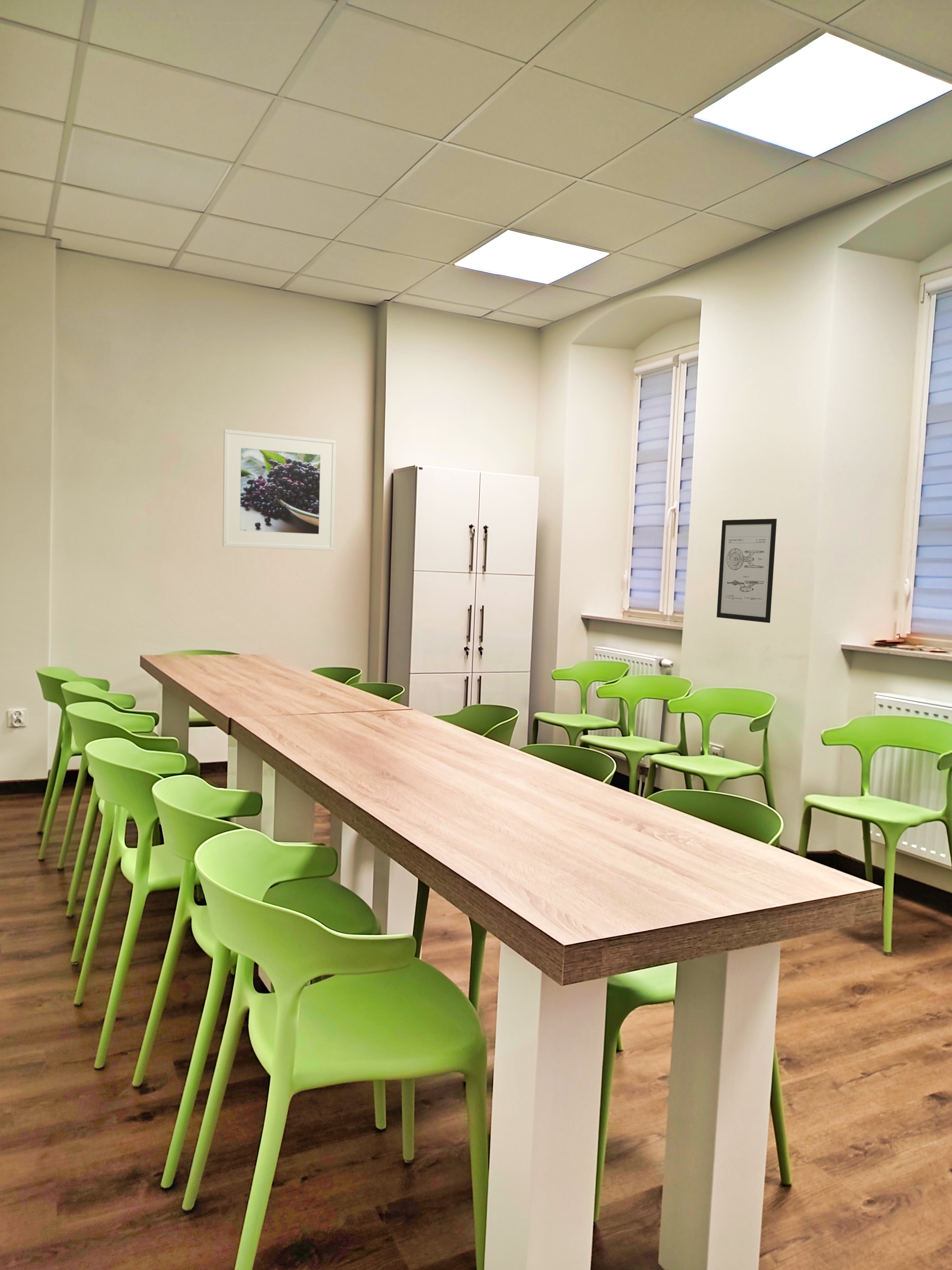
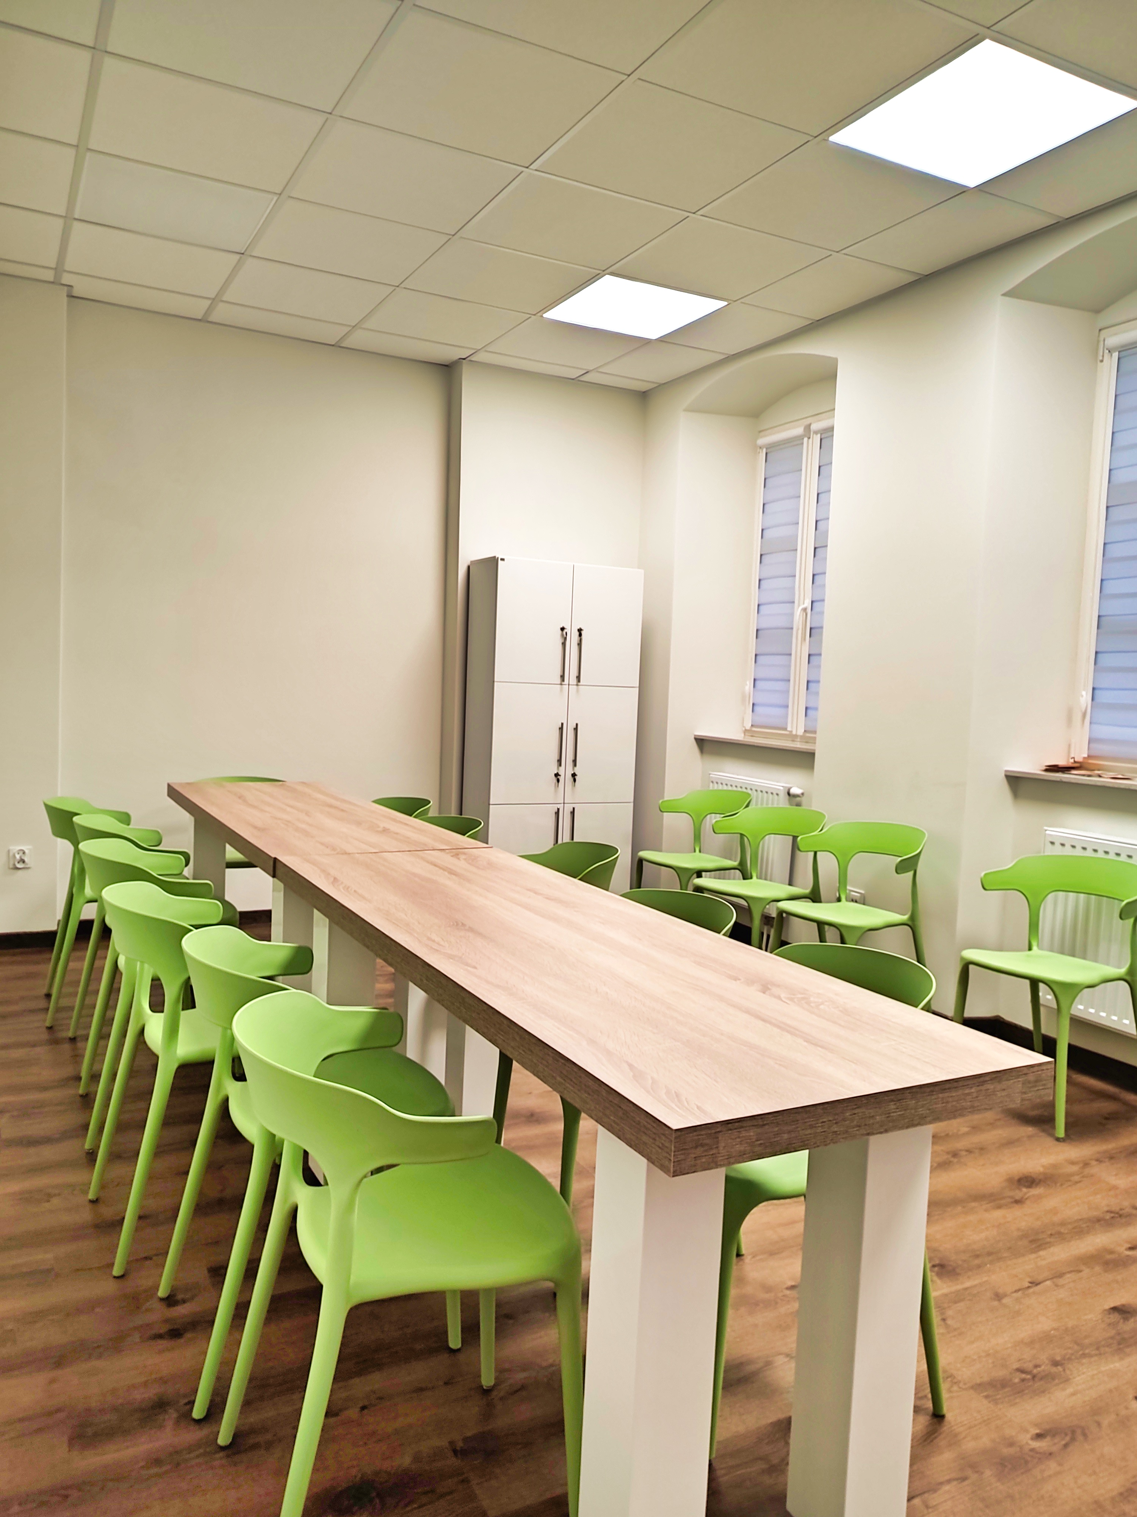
- wall art [716,518,777,623]
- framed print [222,429,336,551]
